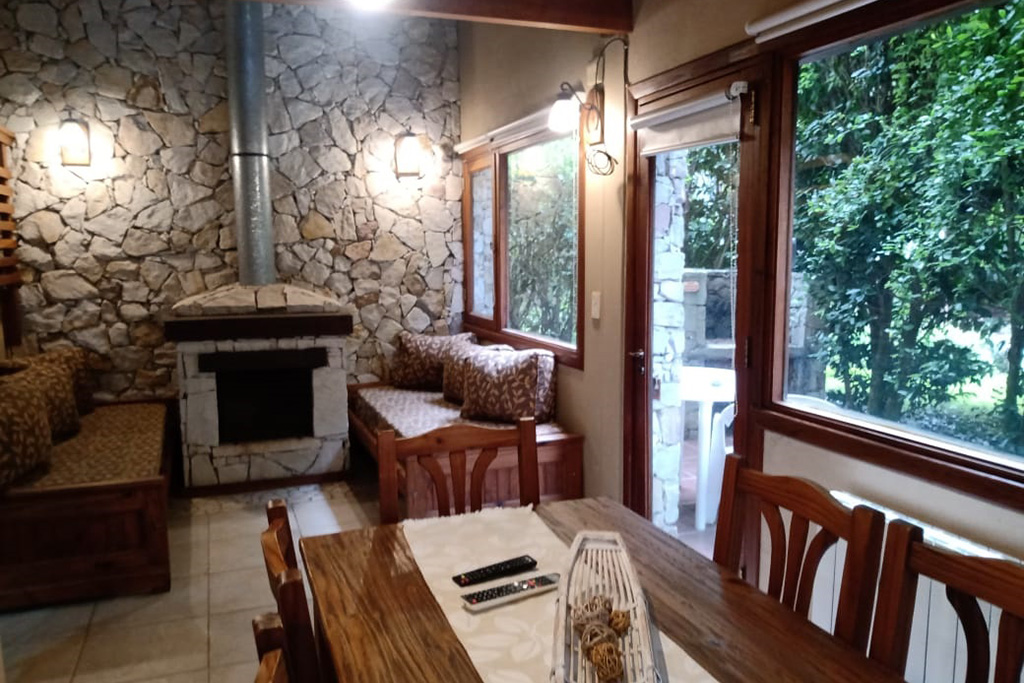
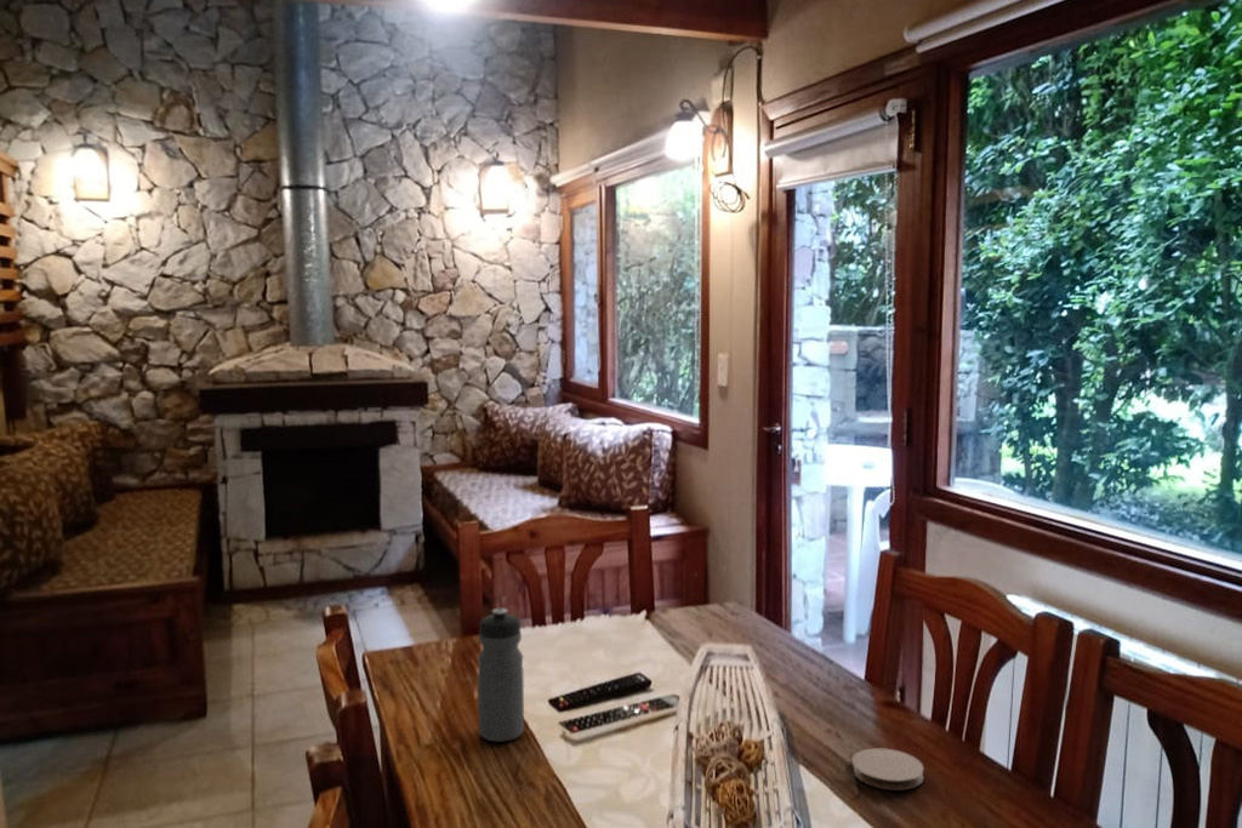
+ water bottle [477,607,525,743]
+ coaster [851,747,925,792]
